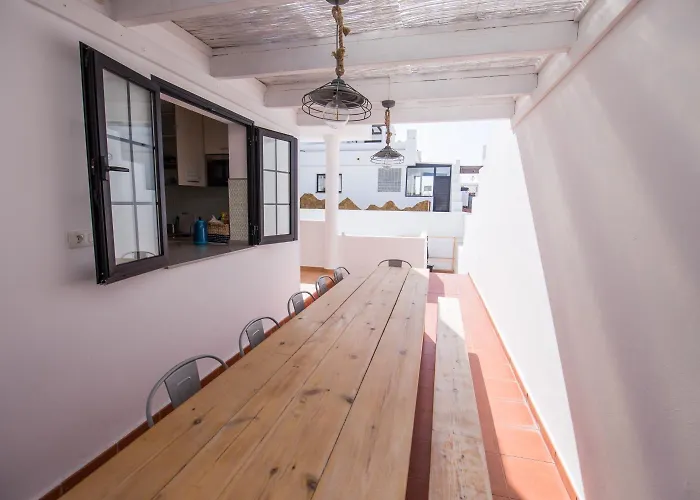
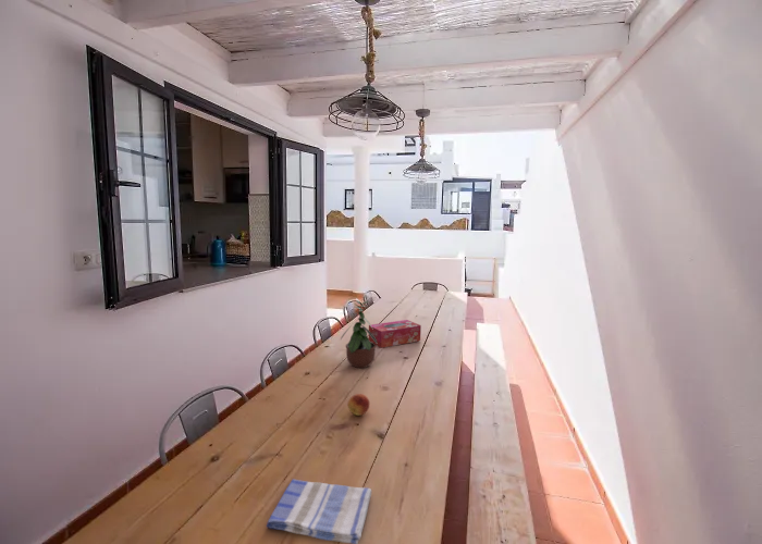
+ fruit [347,393,371,417]
+ potted plant [340,298,378,369]
+ tissue box [368,319,422,349]
+ dish towel [265,478,372,544]
